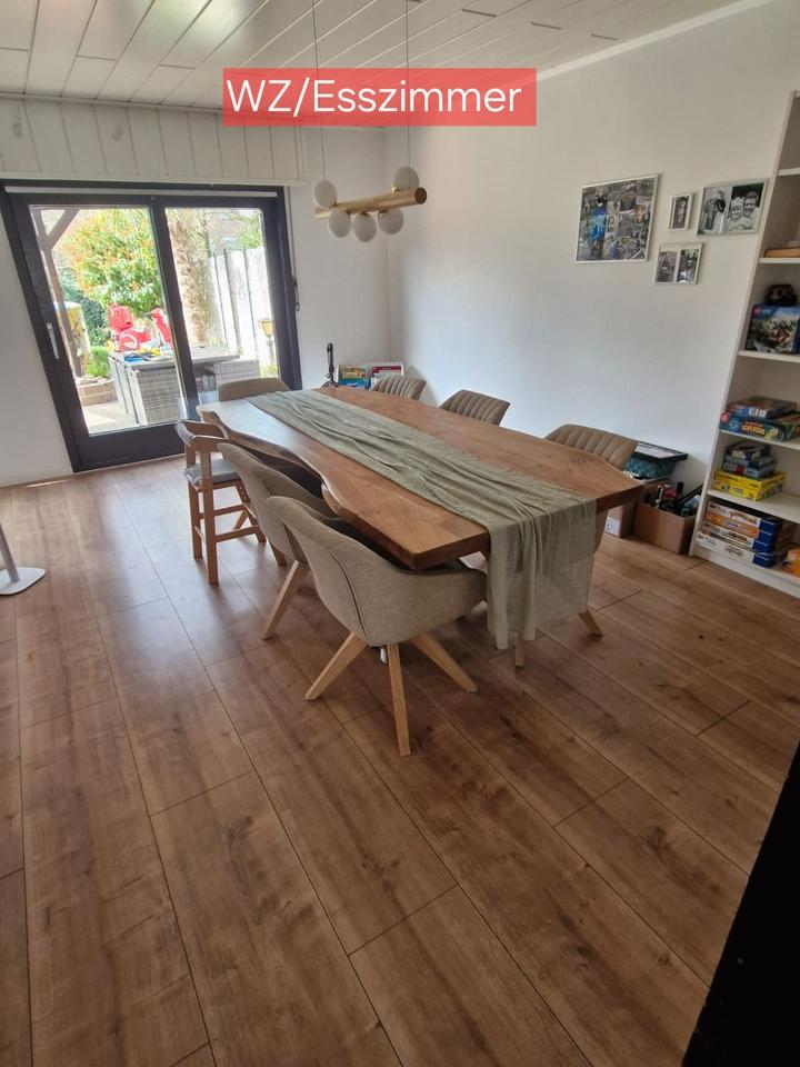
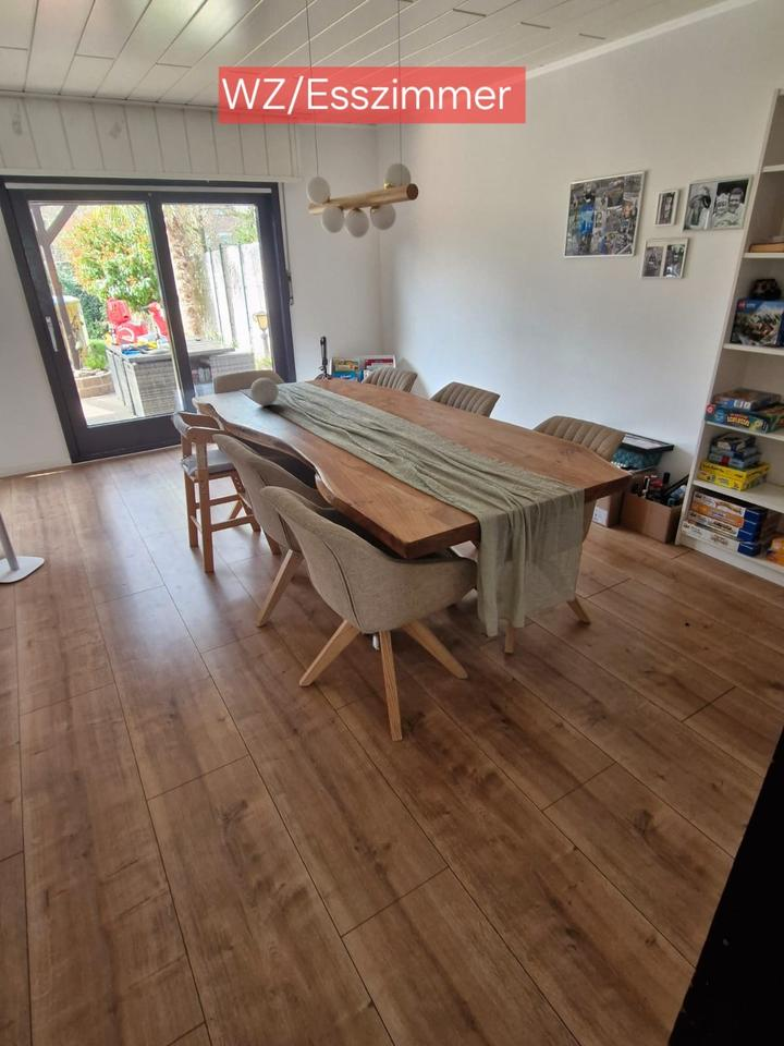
+ decorative ball [249,377,280,406]
